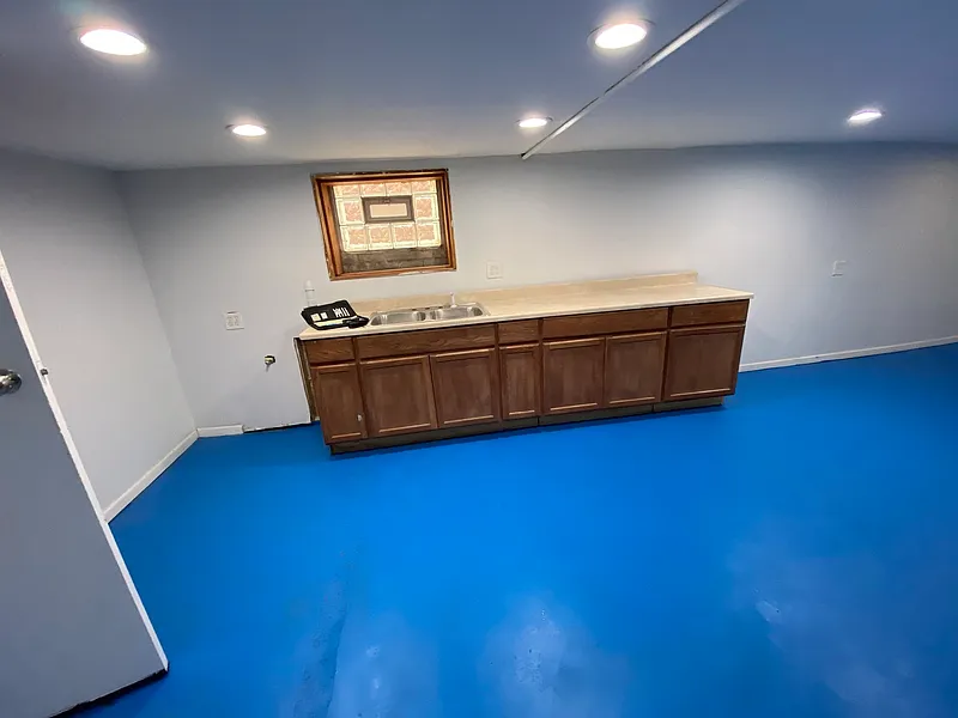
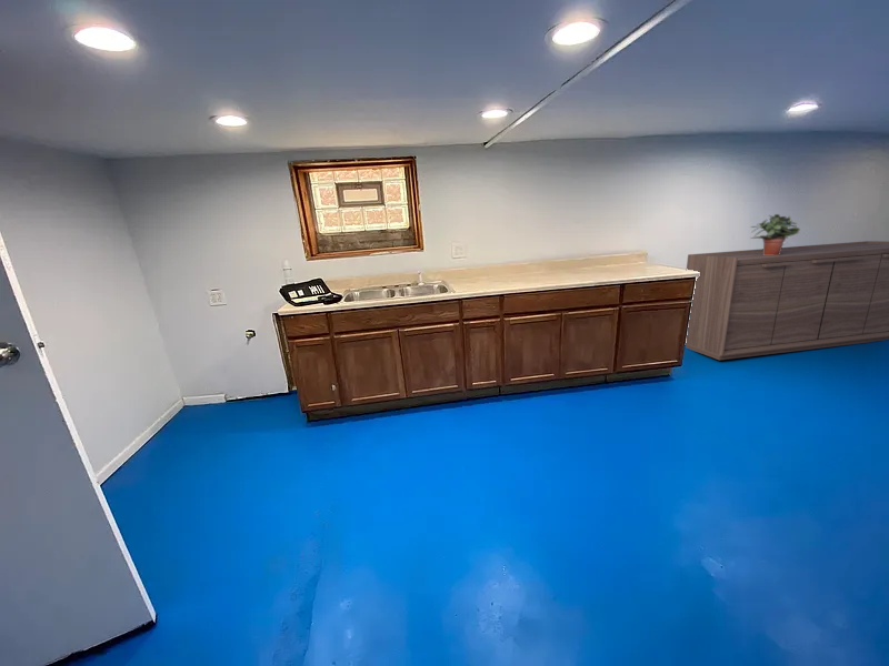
+ potted plant [749,213,801,255]
+ sideboard [685,240,889,361]
